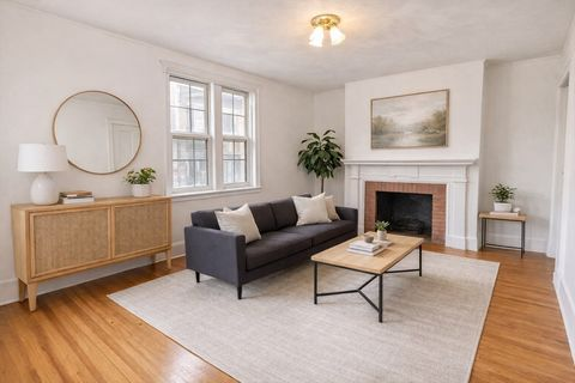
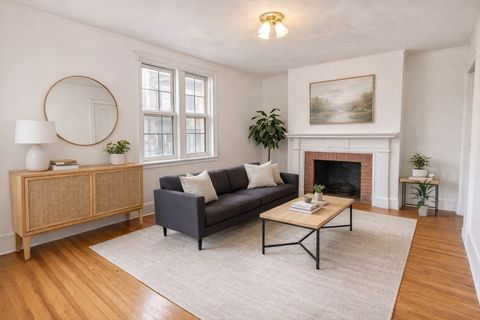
+ indoor plant [408,177,440,217]
